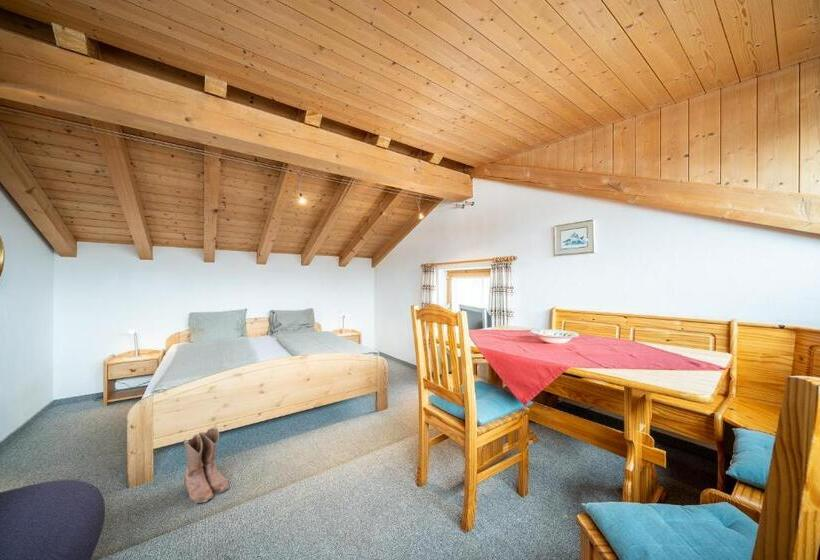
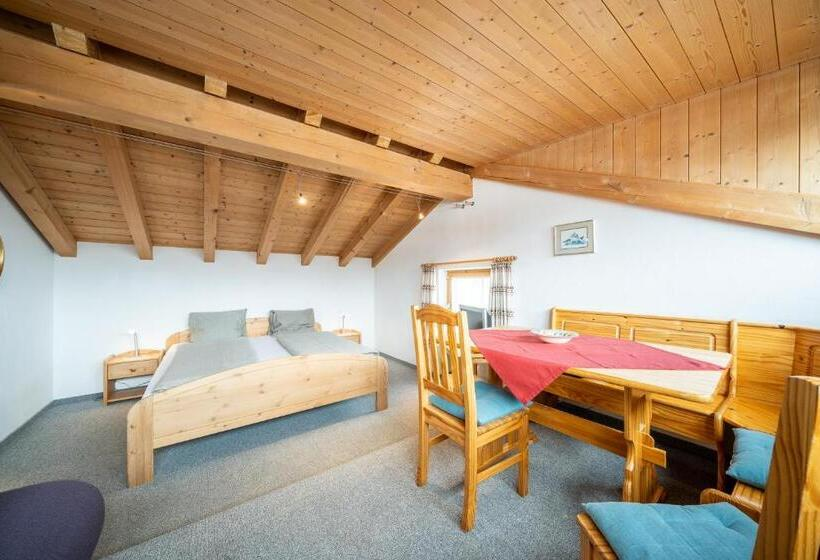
- boots [183,426,230,504]
